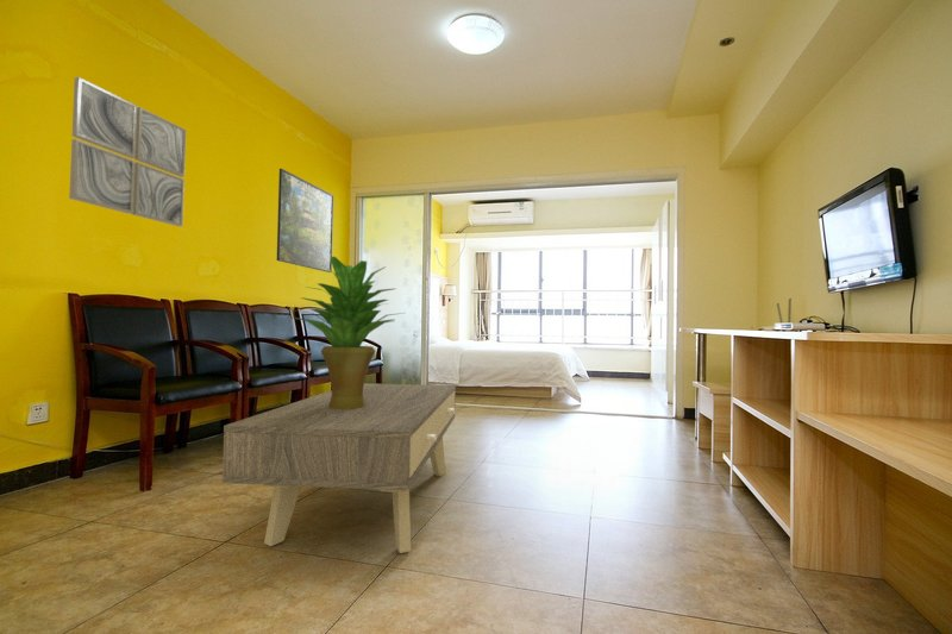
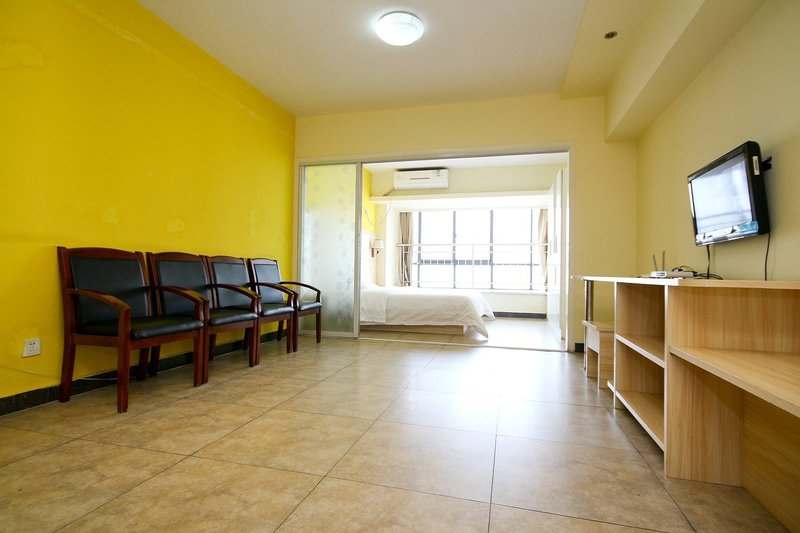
- wall art [68,76,187,228]
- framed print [276,168,334,274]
- potted plant [293,256,405,409]
- coffee table [221,382,457,554]
